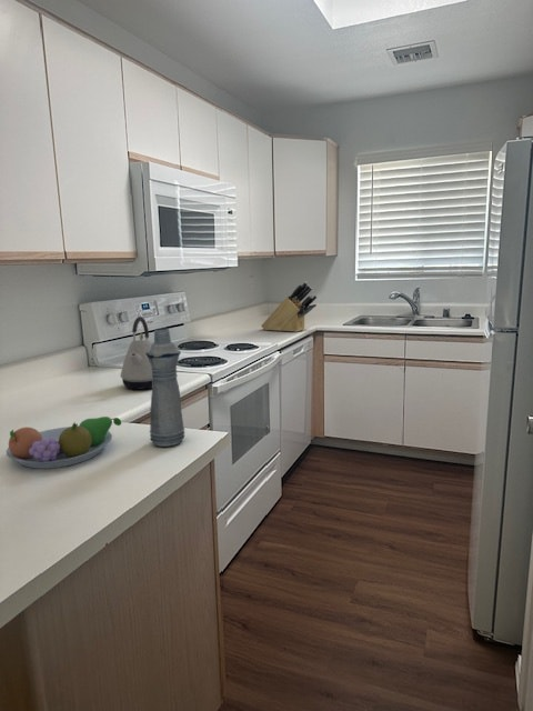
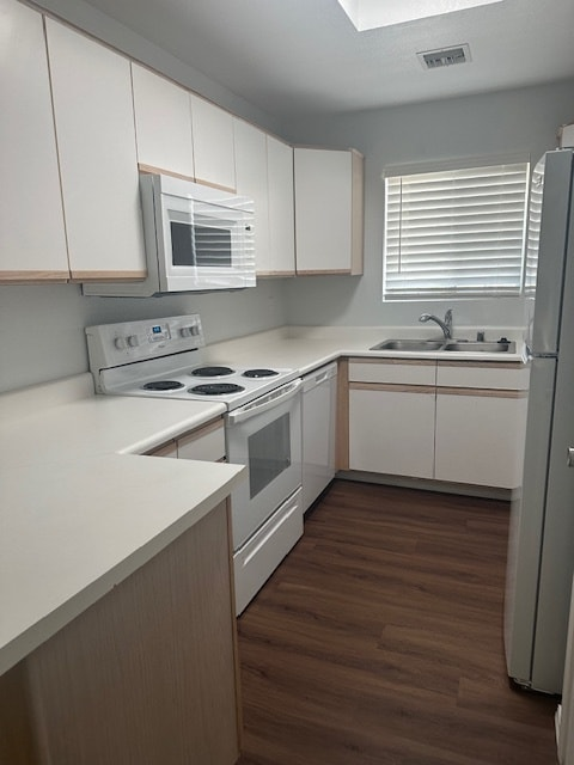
- fruit bowl [6,415,122,470]
- bottle [145,327,185,448]
- knife block [260,280,319,333]
- kettle [120,316,153,391]
